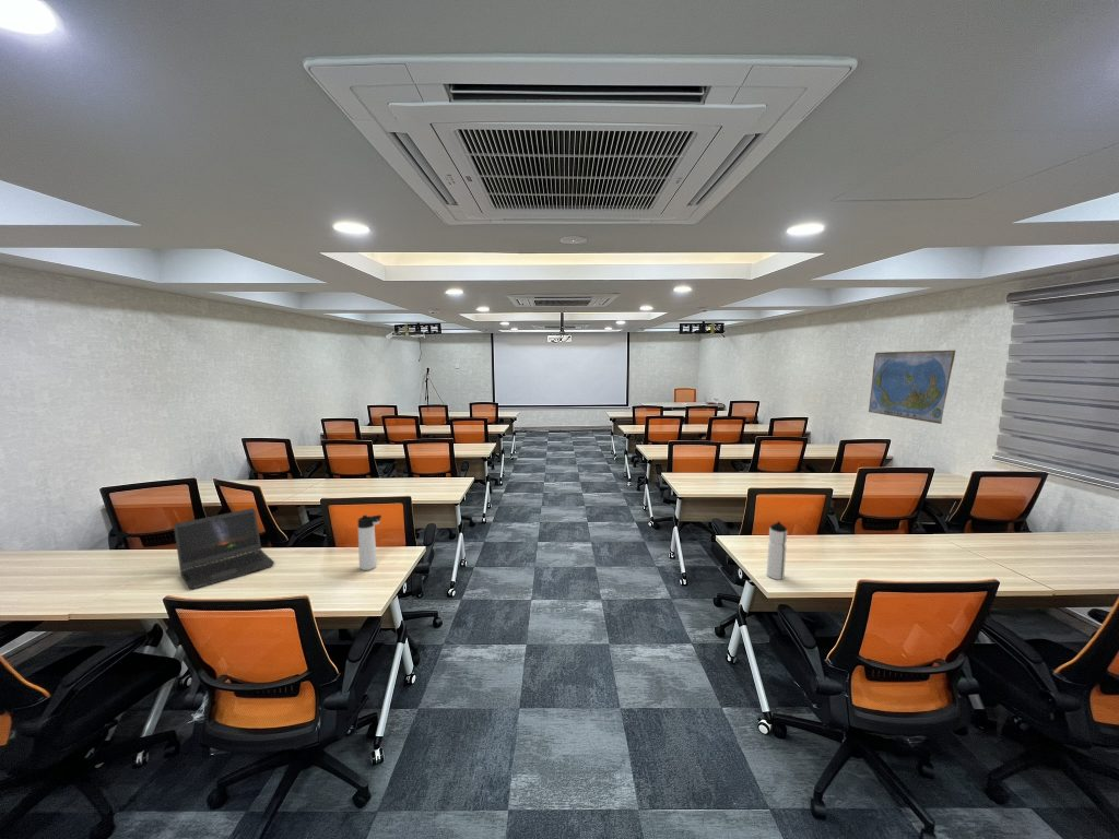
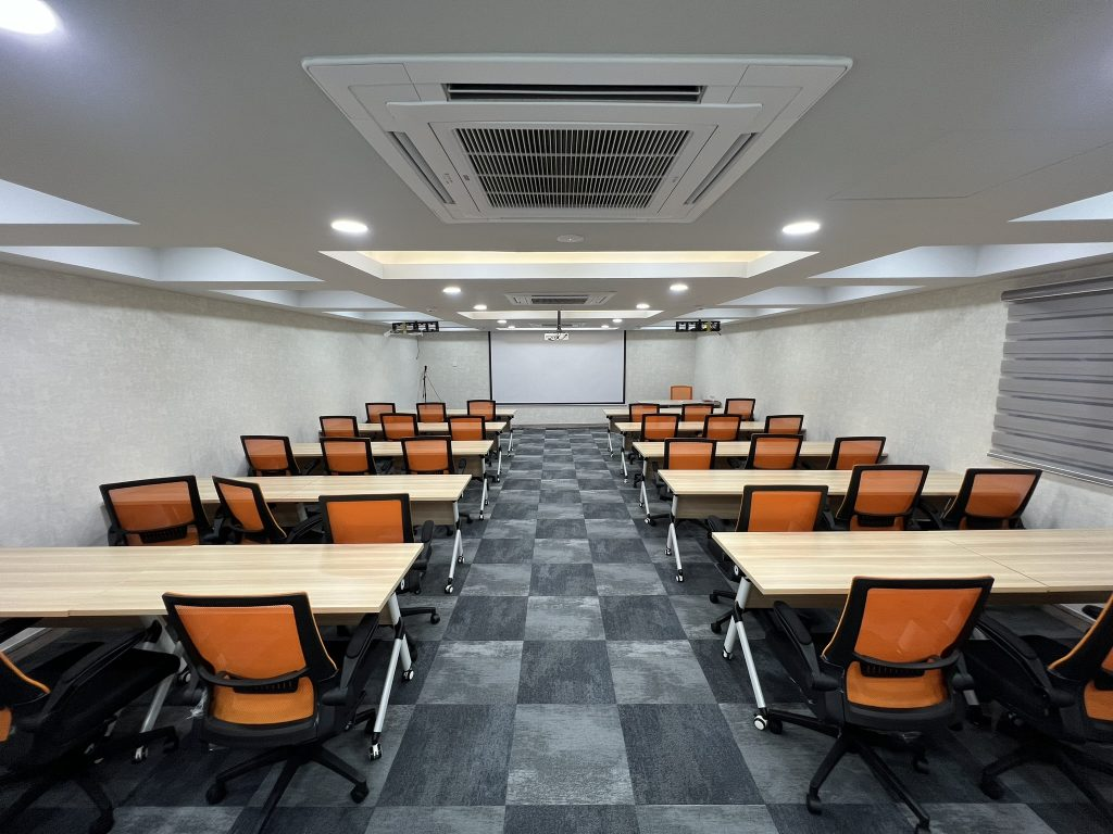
- laptop computer [173,507,275,590]
- water bottle [766,520,788,580]
- world map [868,350,956,425]
- thermos bottle [357,515,382,571]
